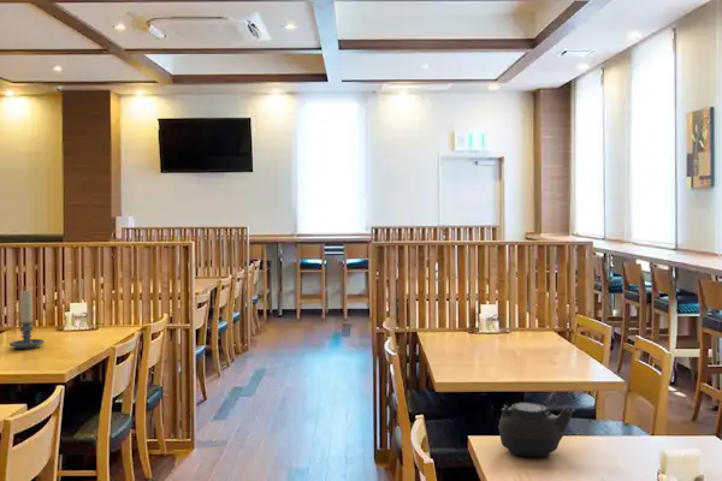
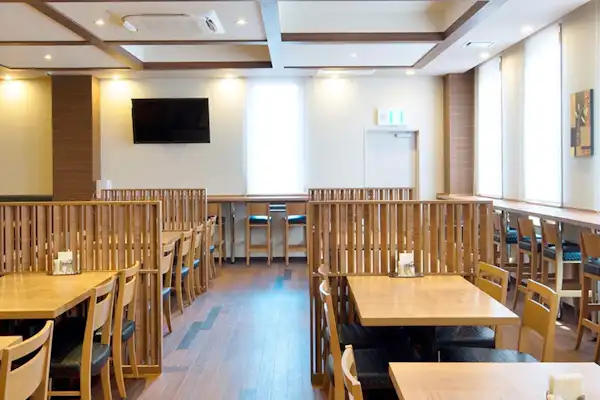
- candle holder [8,289,46,350]
- teapot [497,402,575,458]
